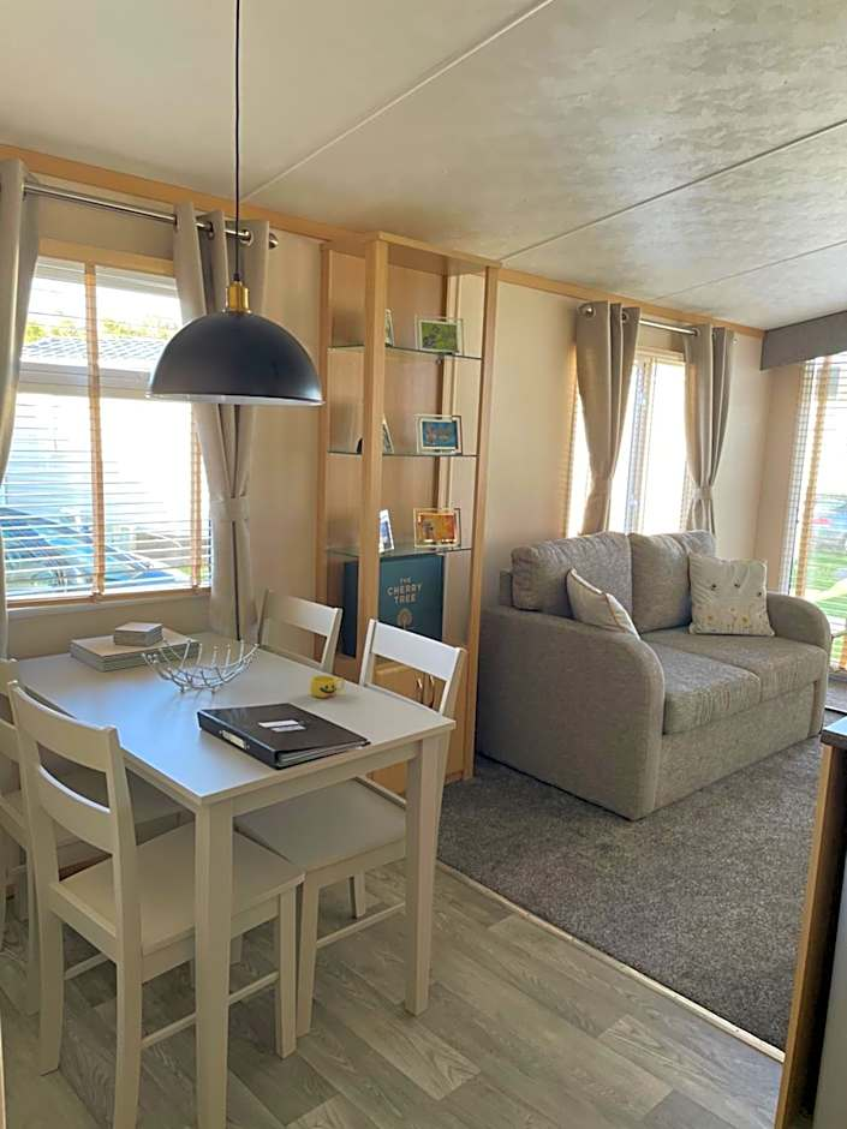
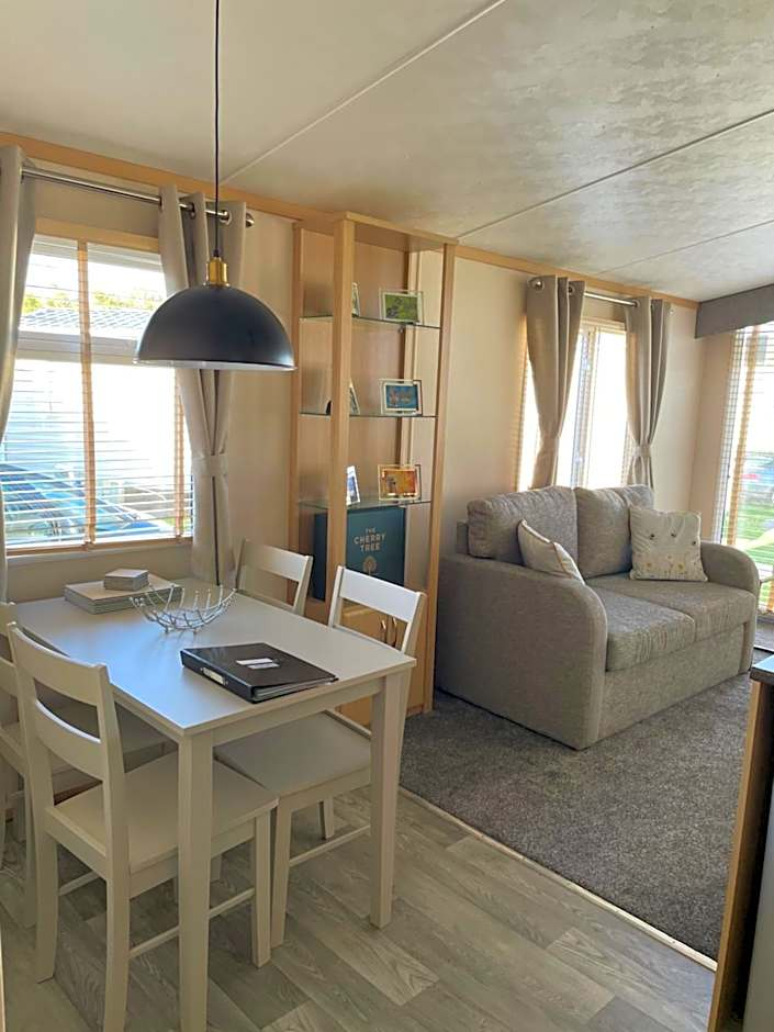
- cup [309,674,346,699]
